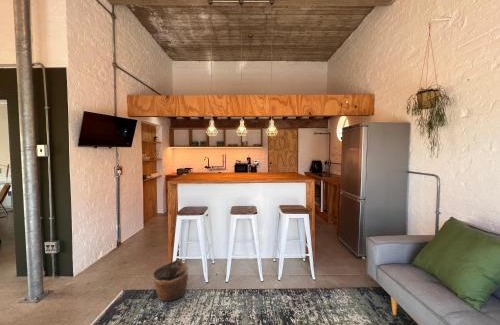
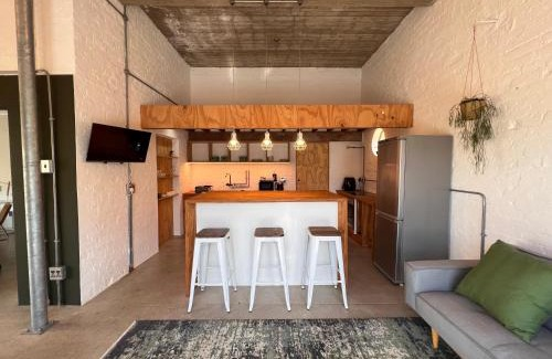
- basket [152,259,189,302]
